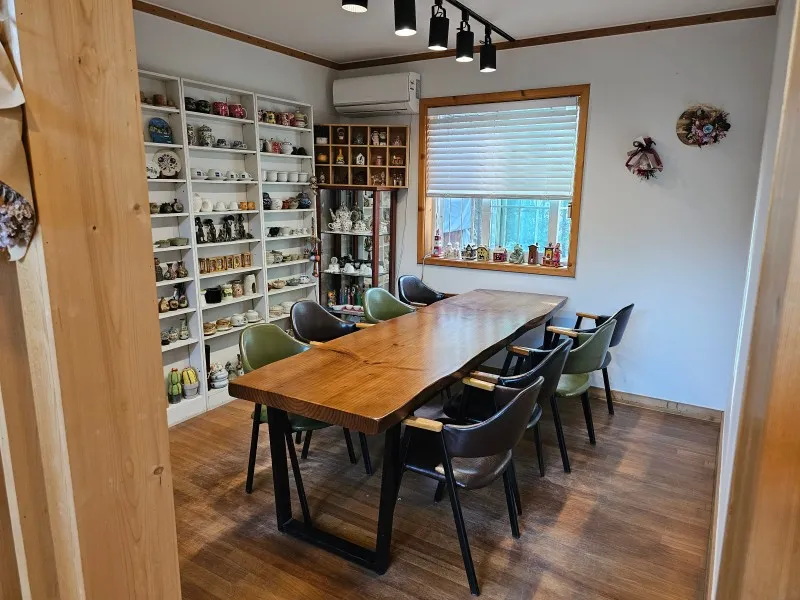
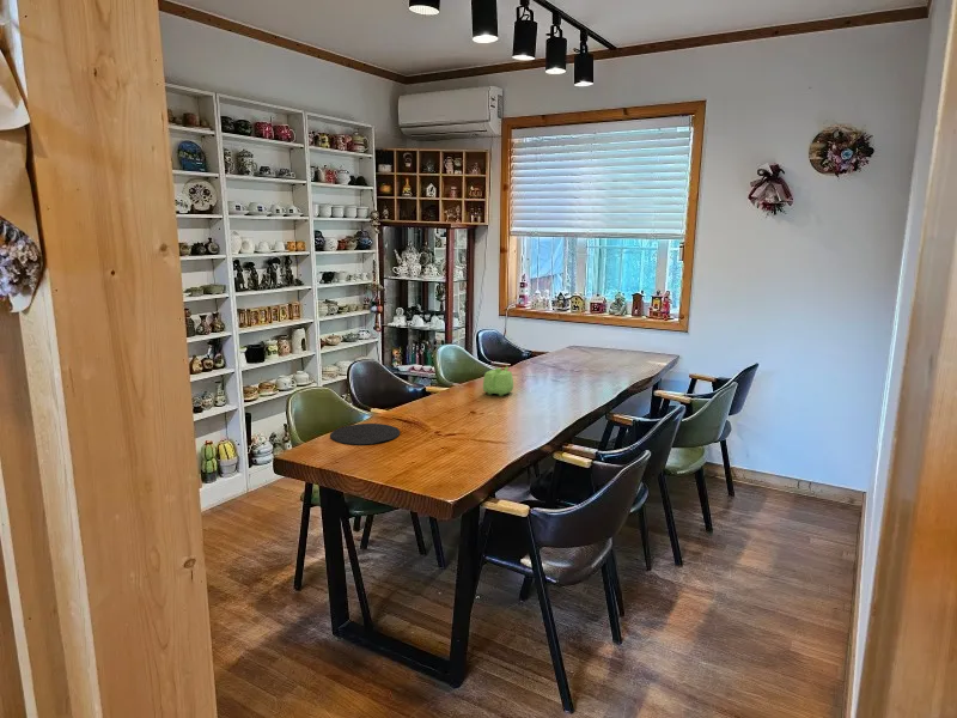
+ teapot [482,366,514,397]
+ plate [329,422,401,445]
